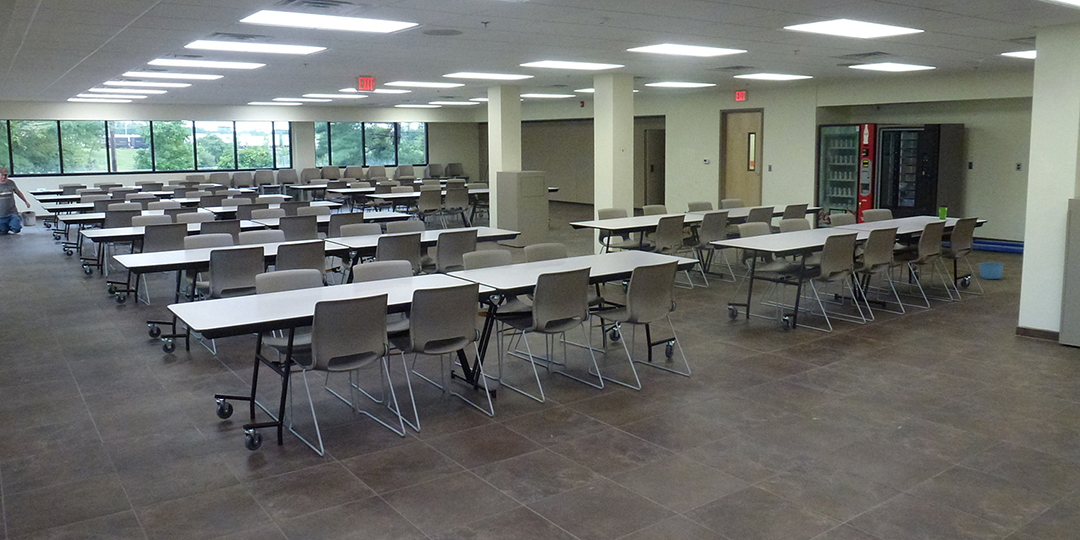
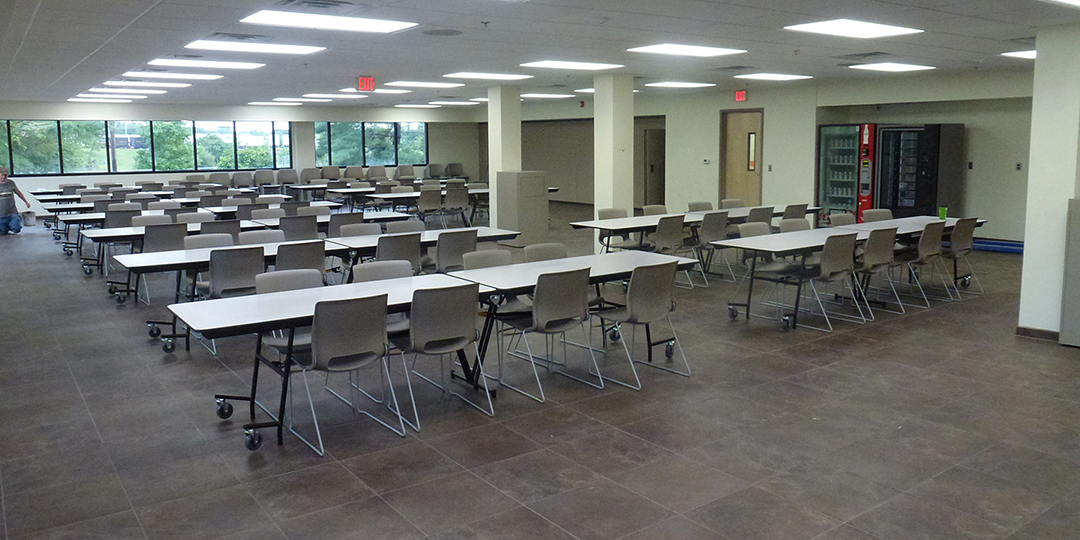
- bowl [978,262,1005,280]
